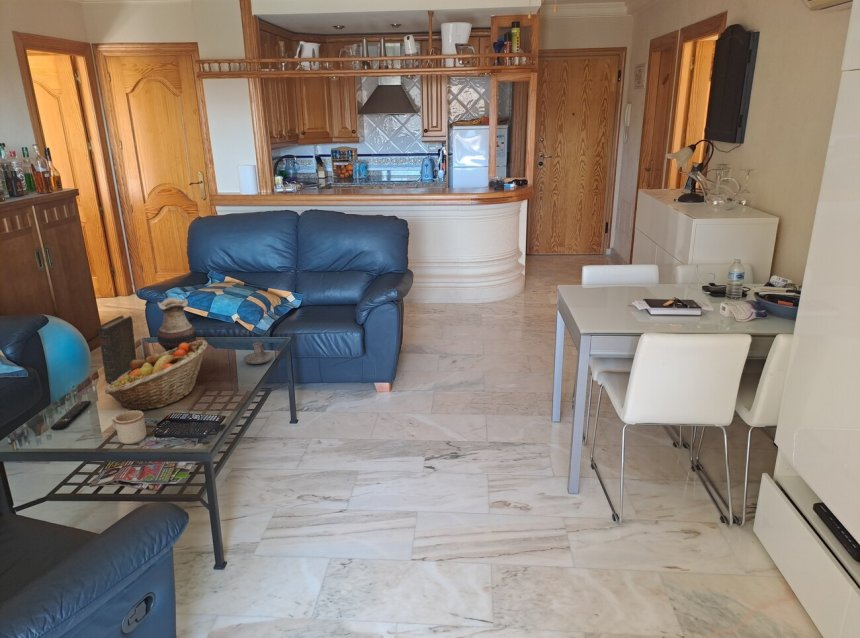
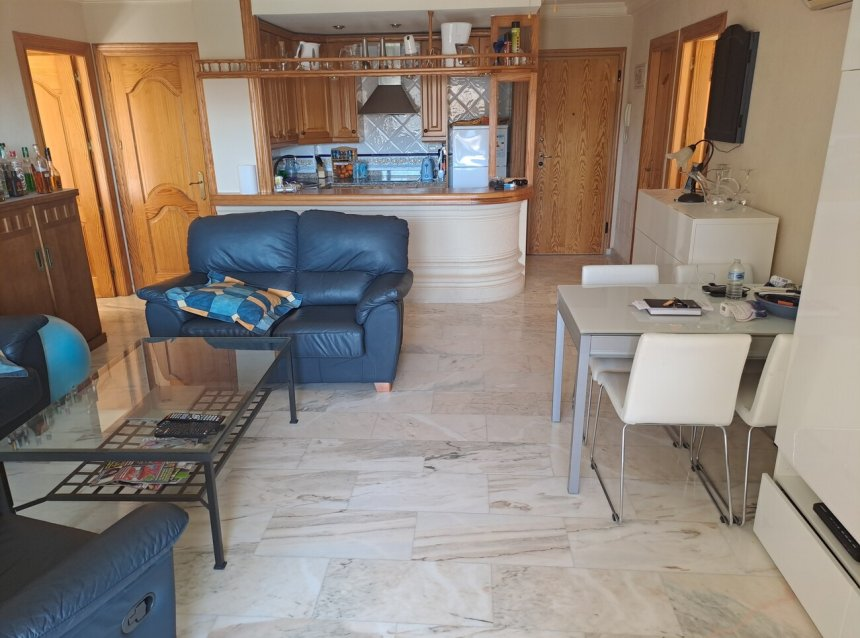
- book [97,315,138,384]
- candle holder [243,341,274,365]
- remote control [50,400,92,431]
- vase [156,296,198,352]
- mug [110,410,147,445]
- fruit basket [104,339,208,412]
